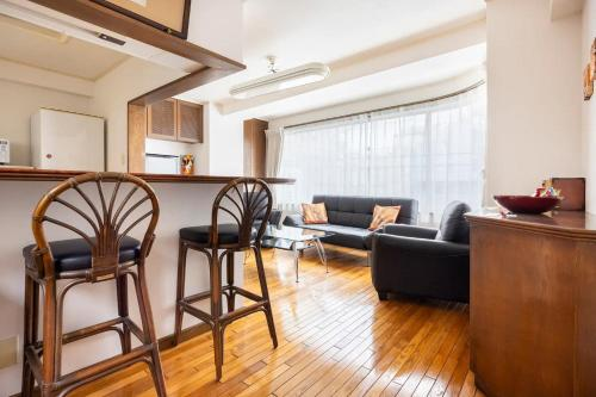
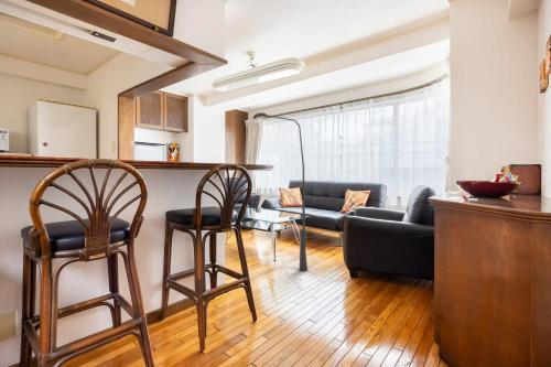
+ floor lamp [252,111,309,272]
